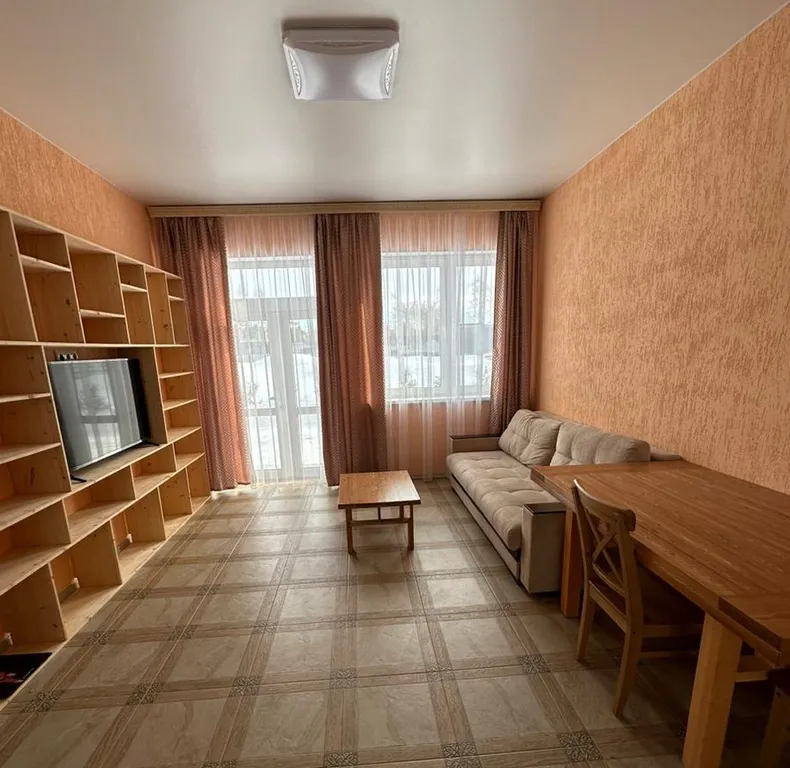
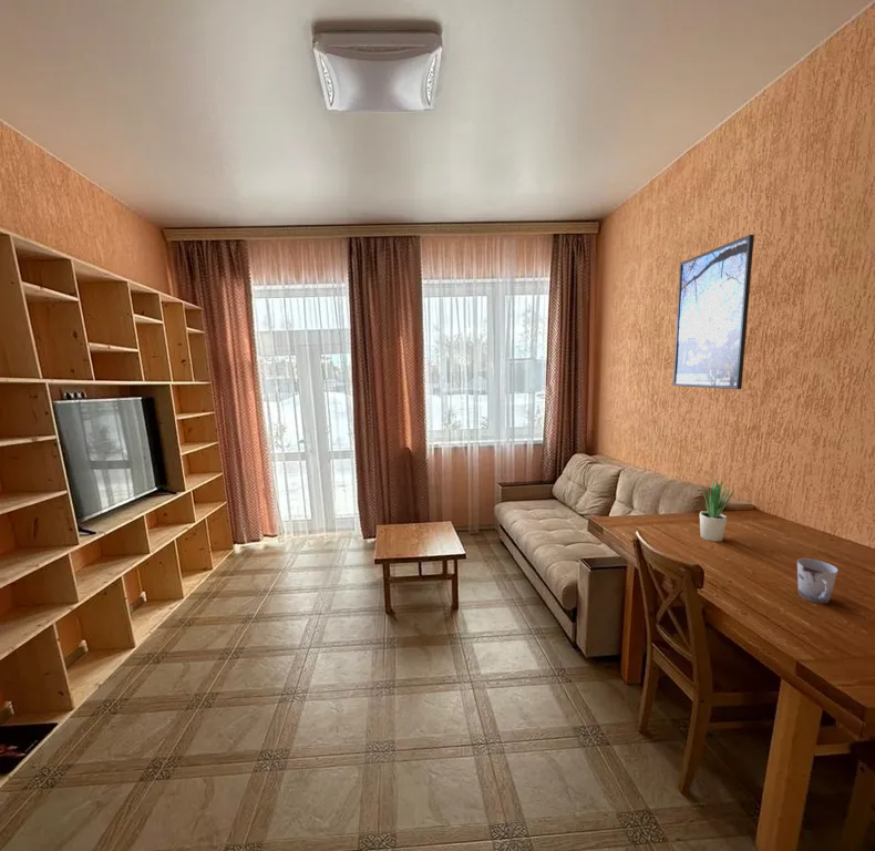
+ cup [796,557,840,604]
+ potted plant [699,473,735,543]
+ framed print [672,234,755,390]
